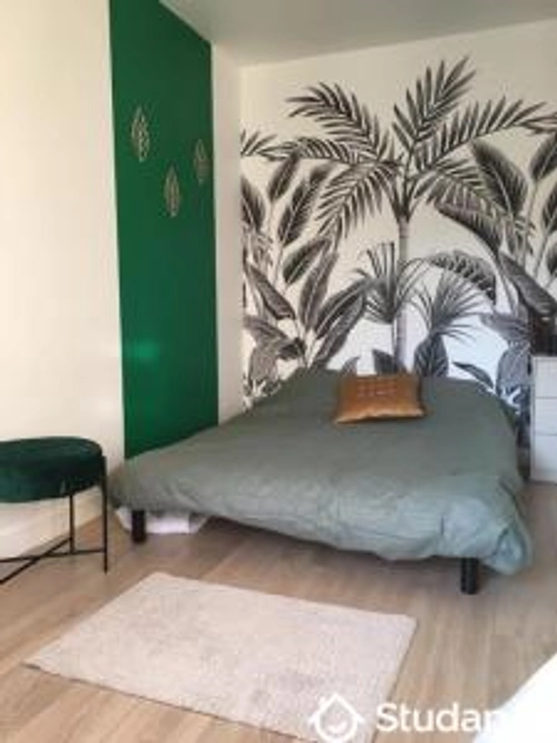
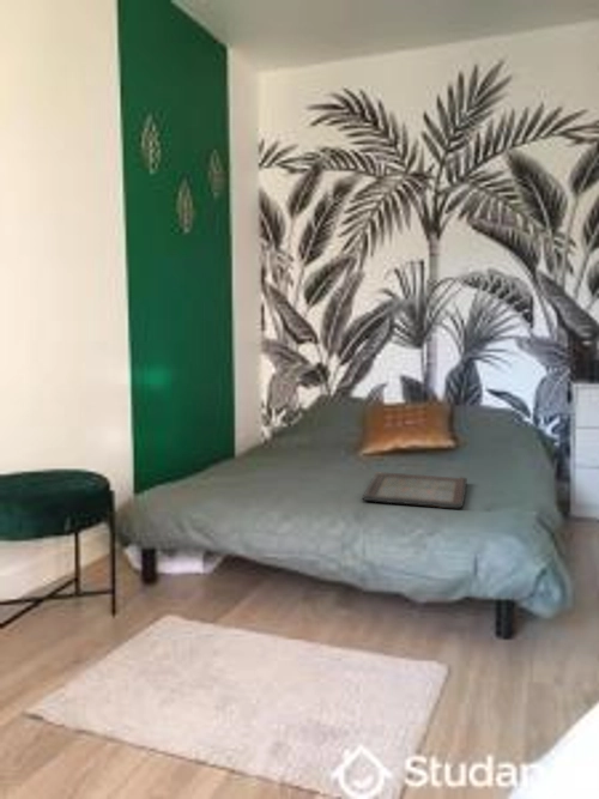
+ serving tray [361,472,468,509]
